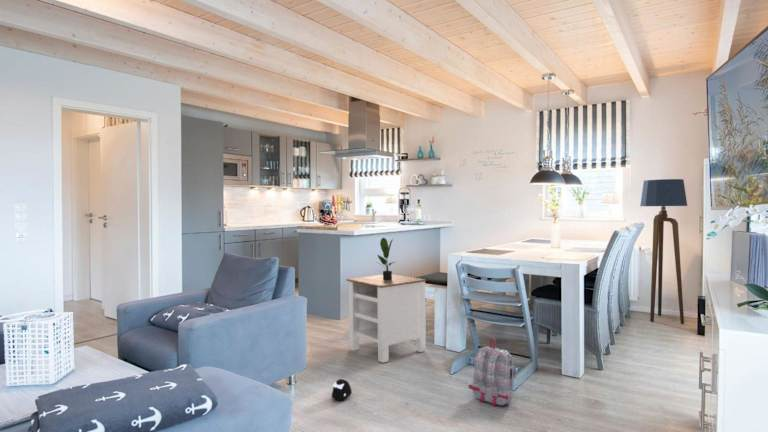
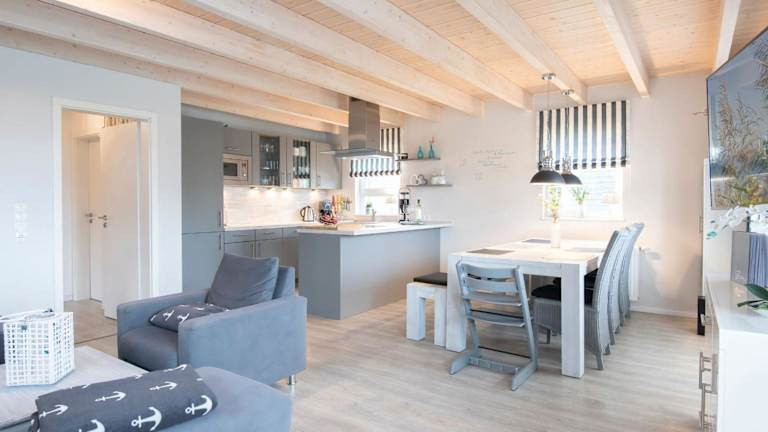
- backpack [468,337,515,407]
- potted plant [376,236,395,280]
- side table [345,273,427,364]
- speaker [331,378,353,401]
- floor lamp [639,178,688,325]
